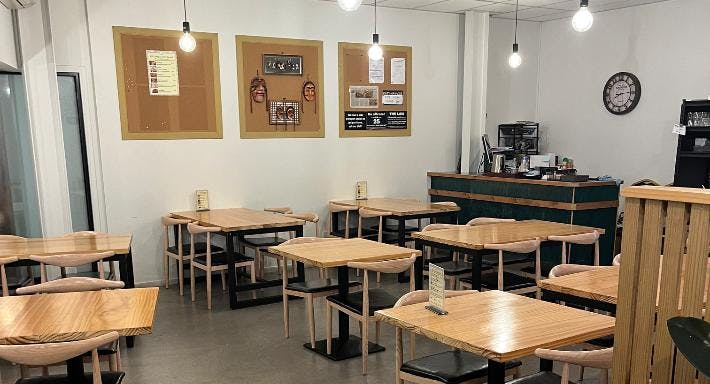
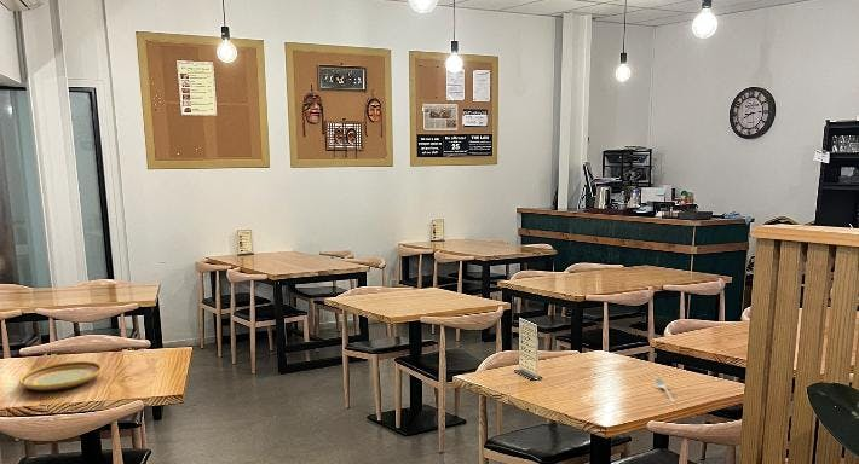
+ plate [18,360,103,392]
+ spoon [653,377,678,404]
